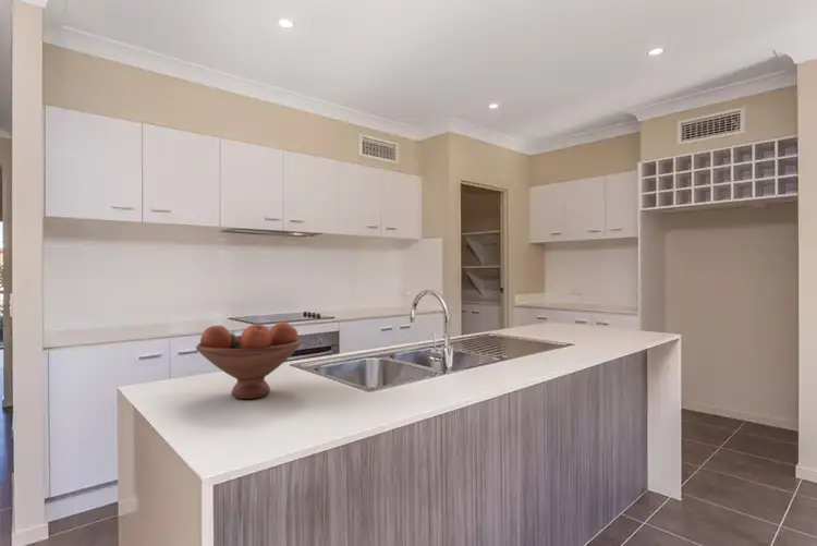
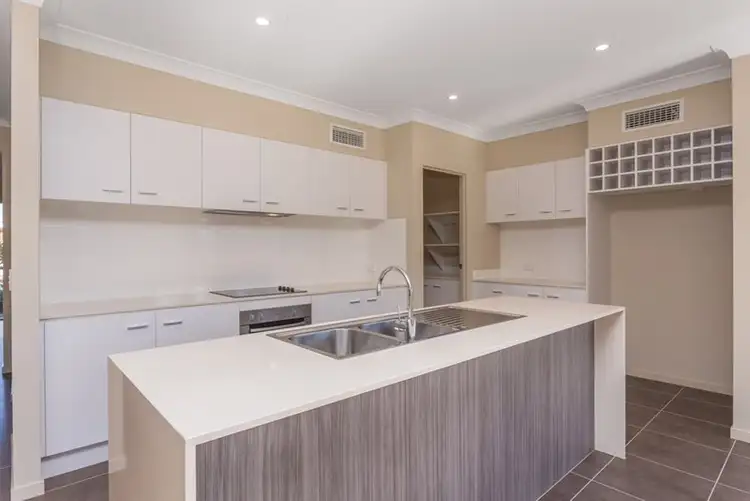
- fruit bowl [195,321,303,400]
